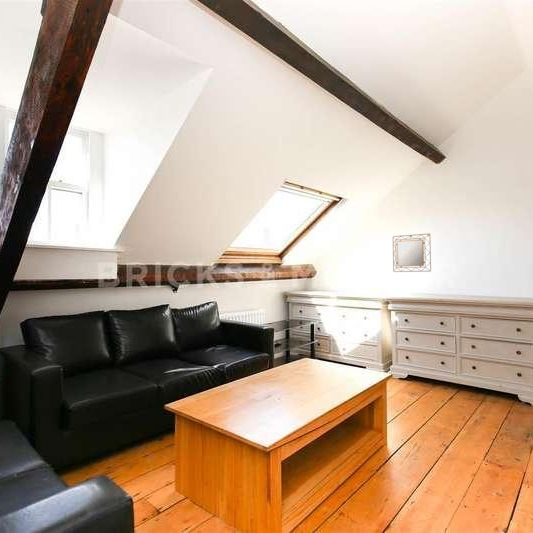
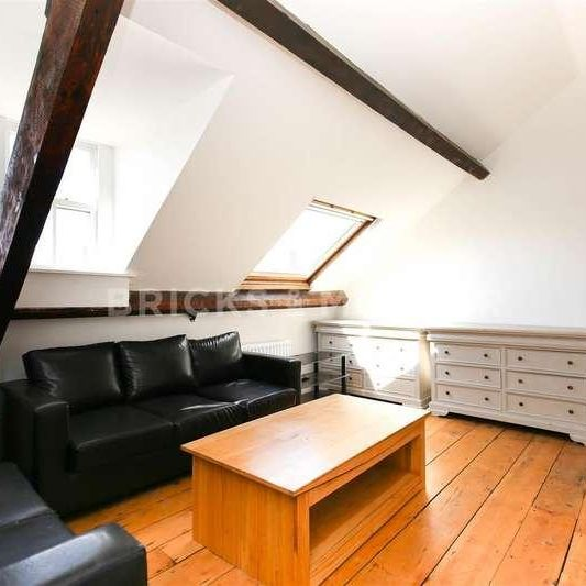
- home mirror [392,233,432,273]
